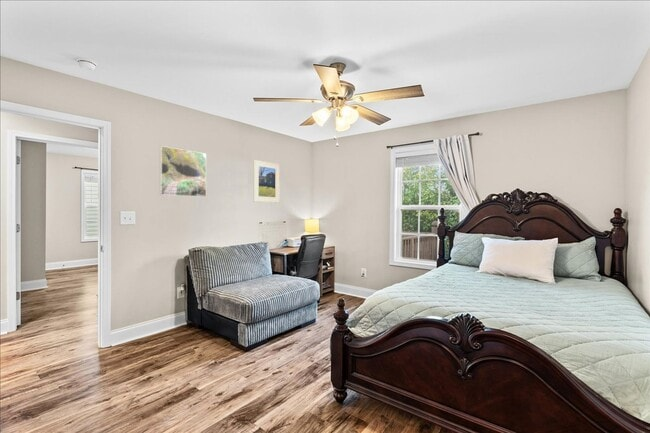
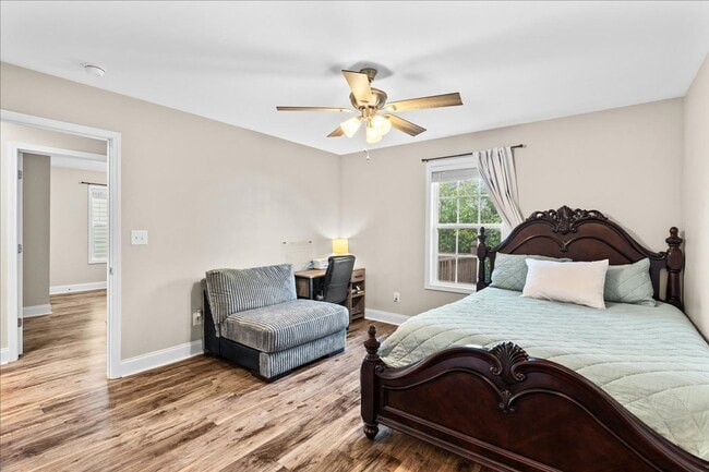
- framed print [159,145,207,198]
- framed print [252,159,281,204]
